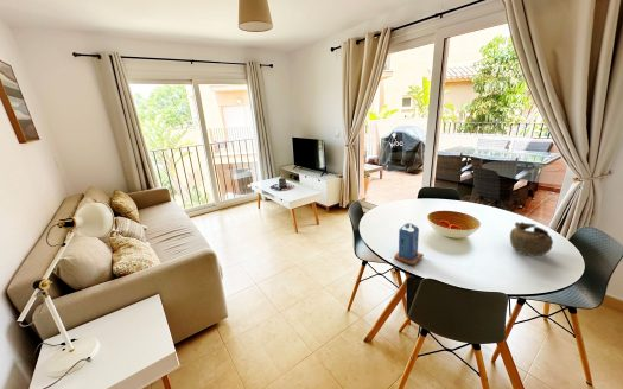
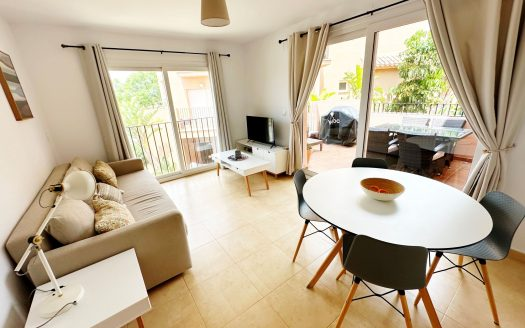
- teapot [509,221,554,257]
- candle [393,222,425,267]
